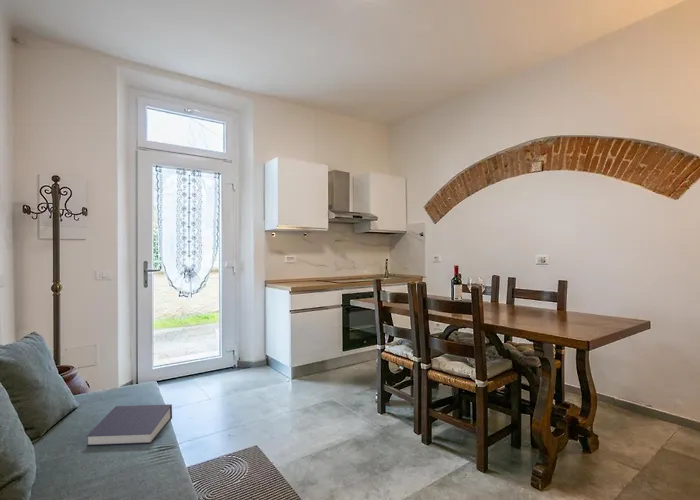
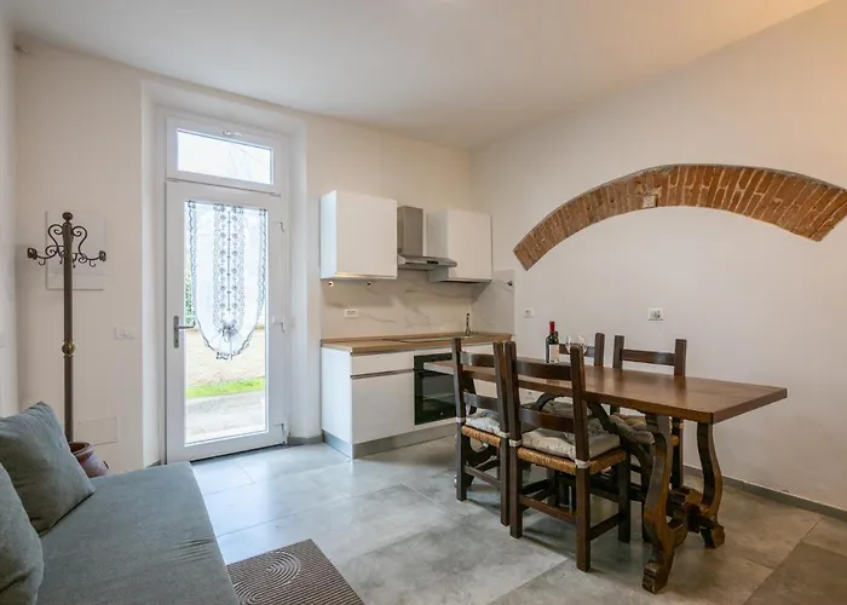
- book [86,404,173,446]
